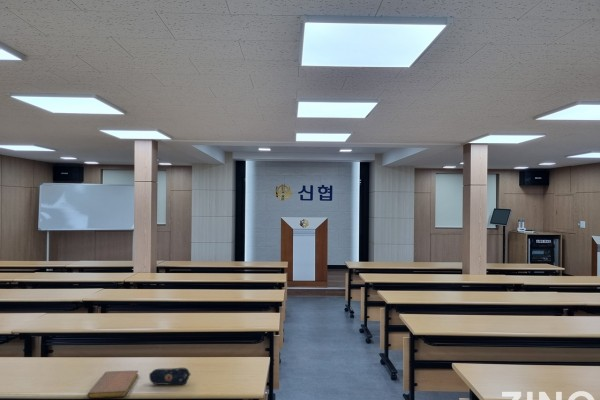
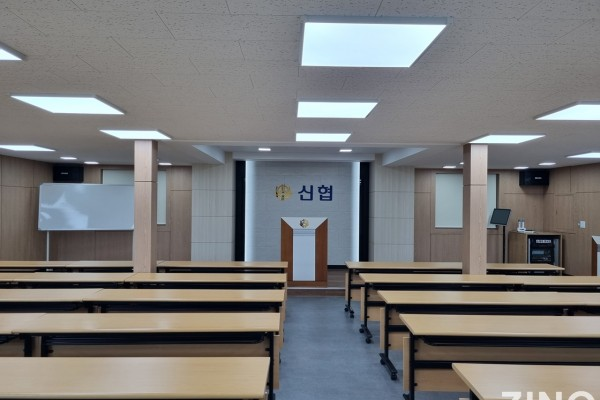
- pencil case [148,367,191,385]
- notebook [86,370,139,399]
